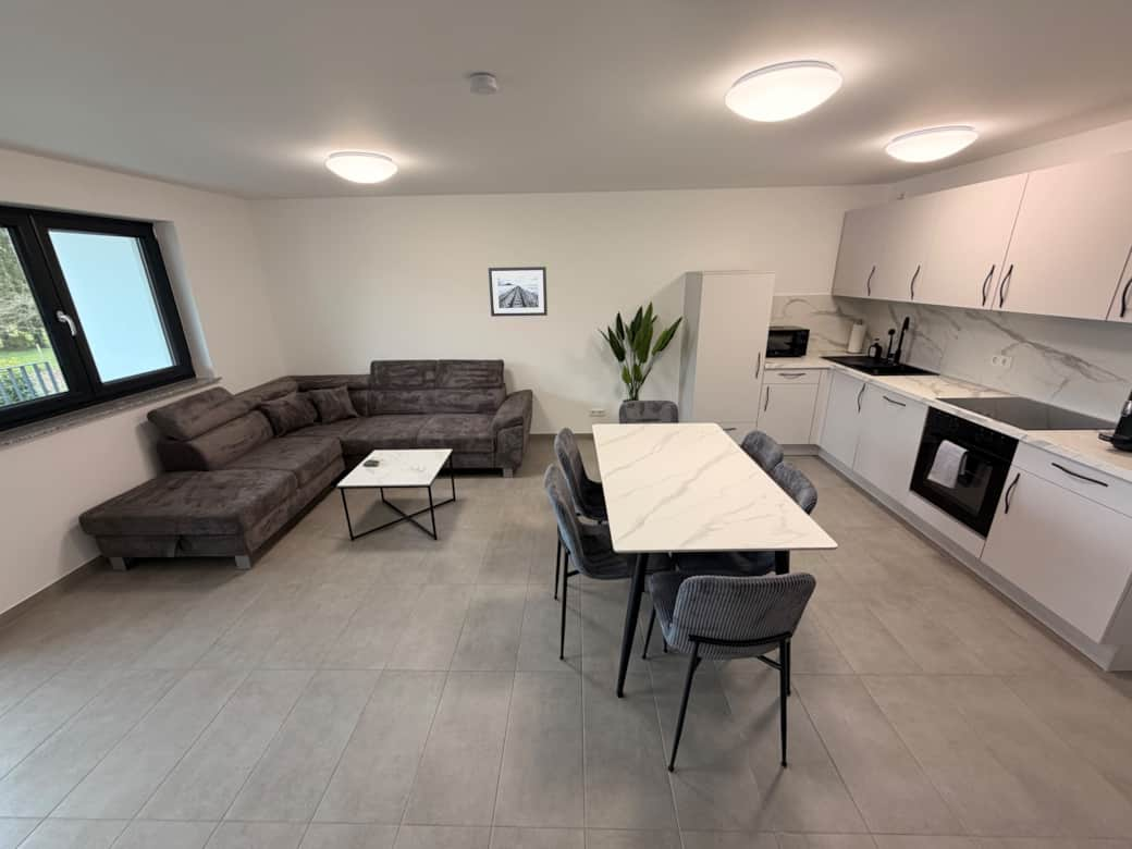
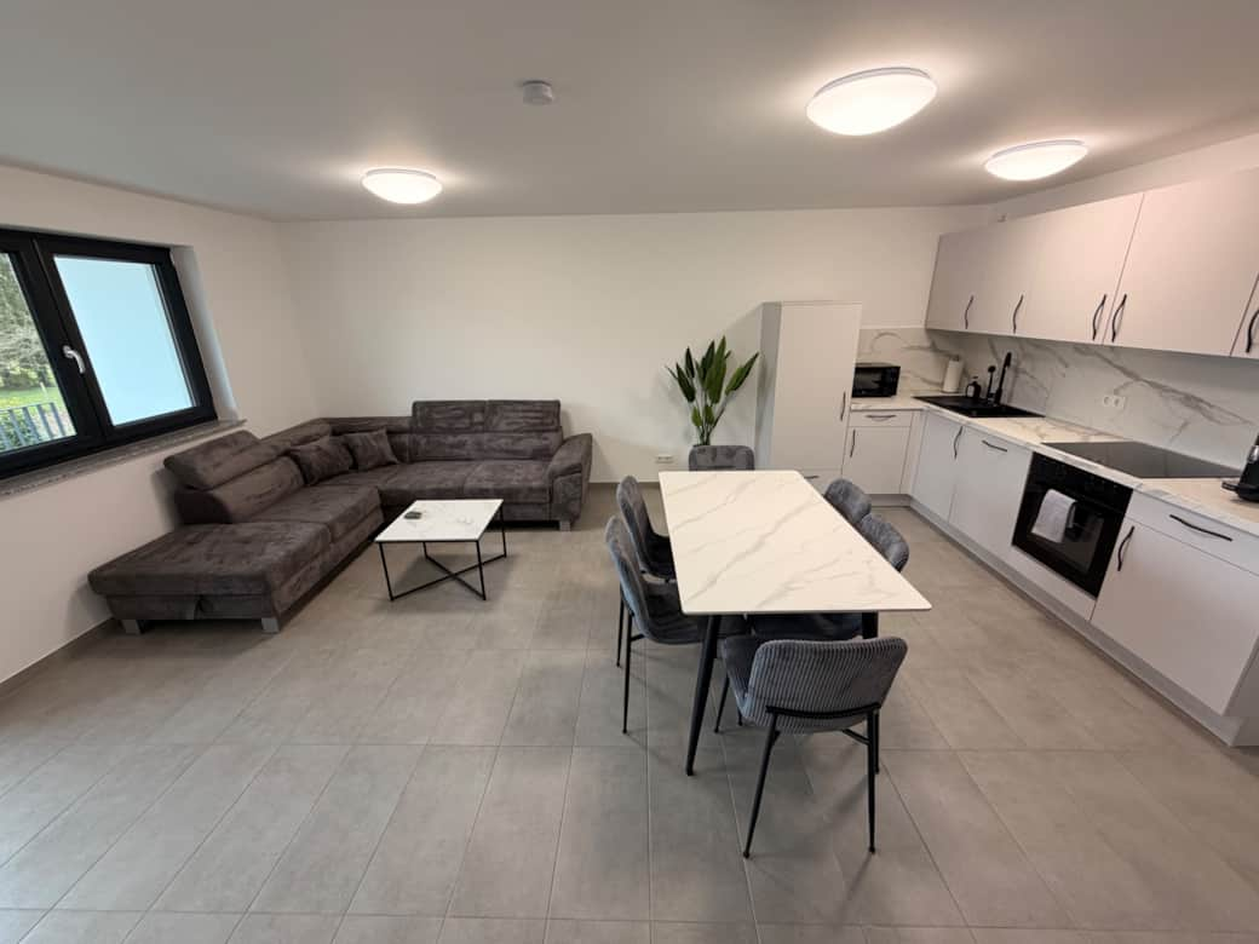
- wall art [488,266,549,318]
